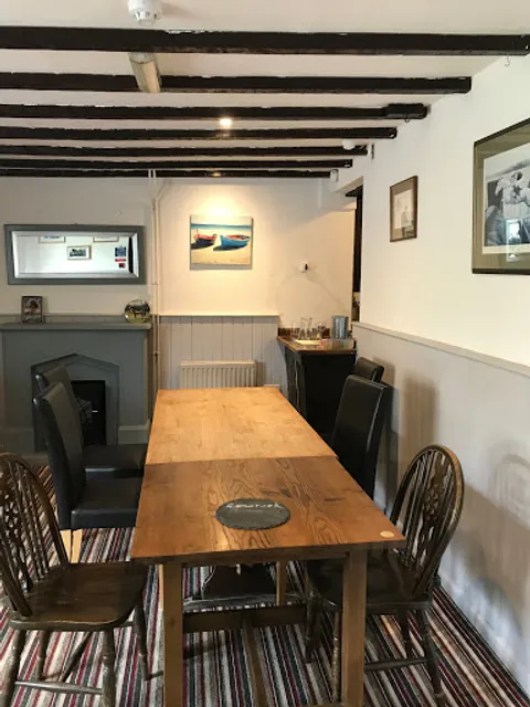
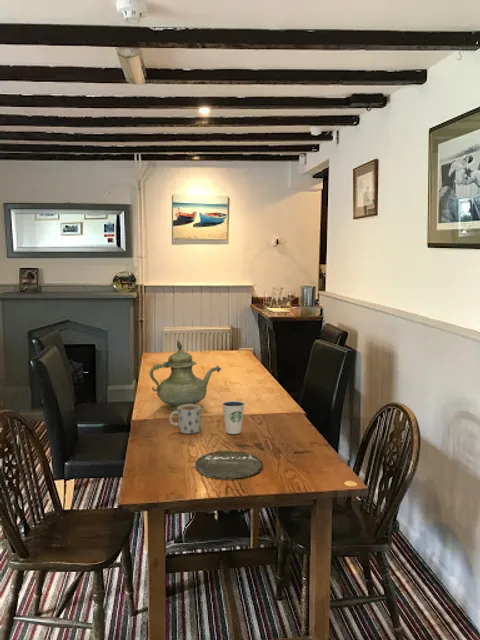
+ mug [168,404,202,435]
+ dixie cup [221,400,246,435]
+ teapot [148,339,222,411]
